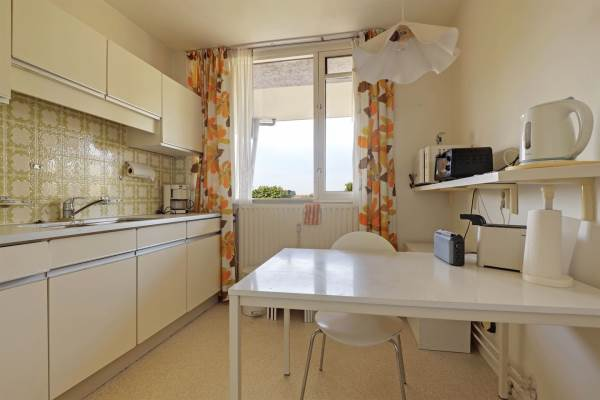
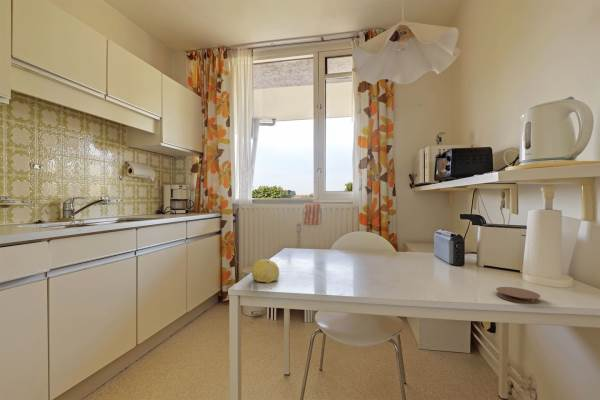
+ coaster [495,286,542,305]
+ fruit [251,258,280,284]
